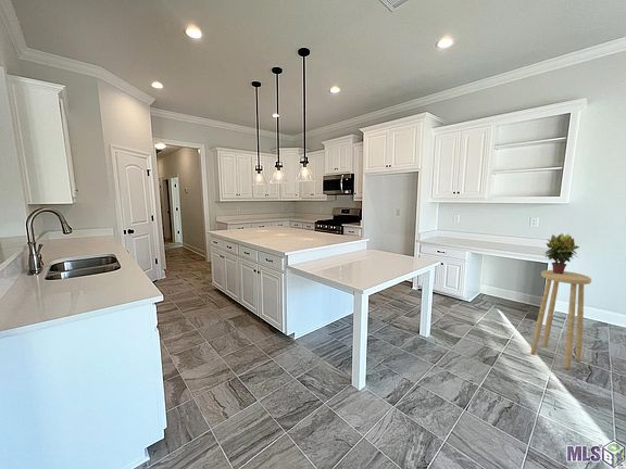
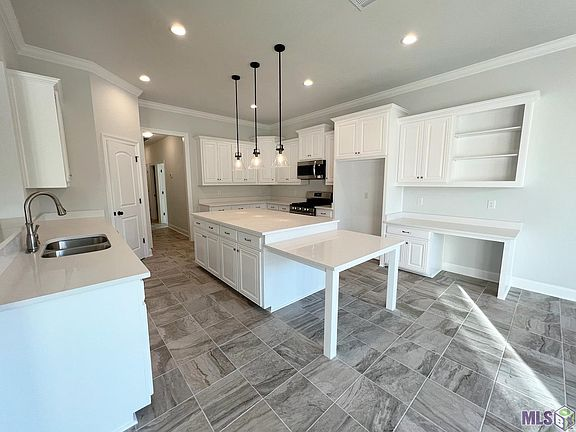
- potted plant [544,232,580,274]
- stool [530,269,592,370]
